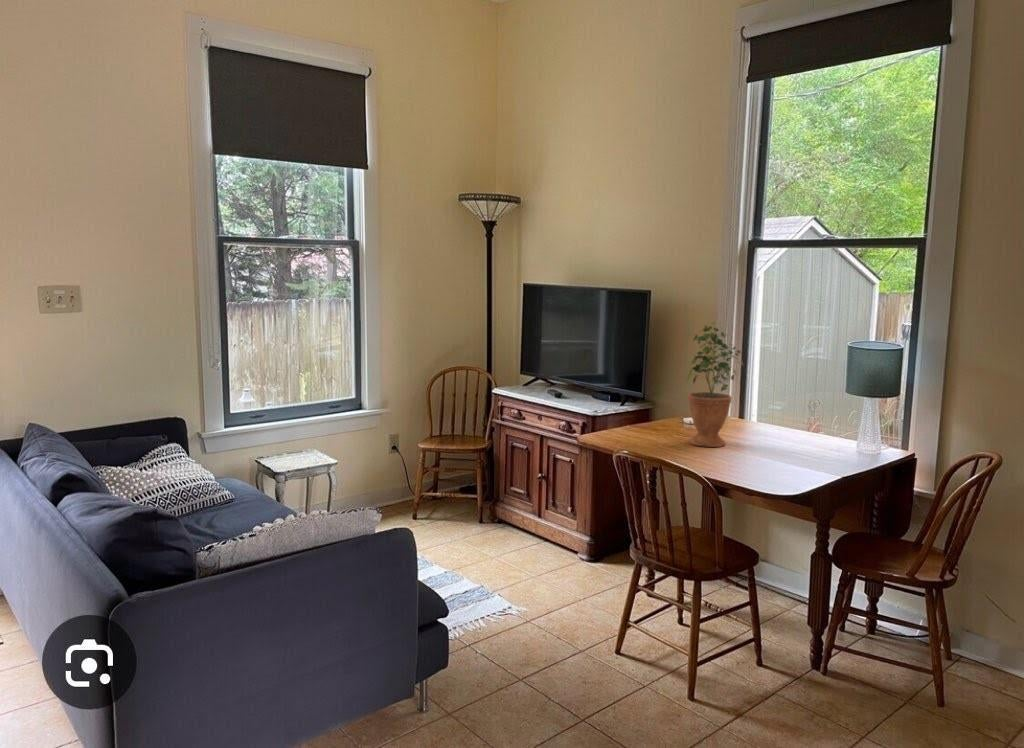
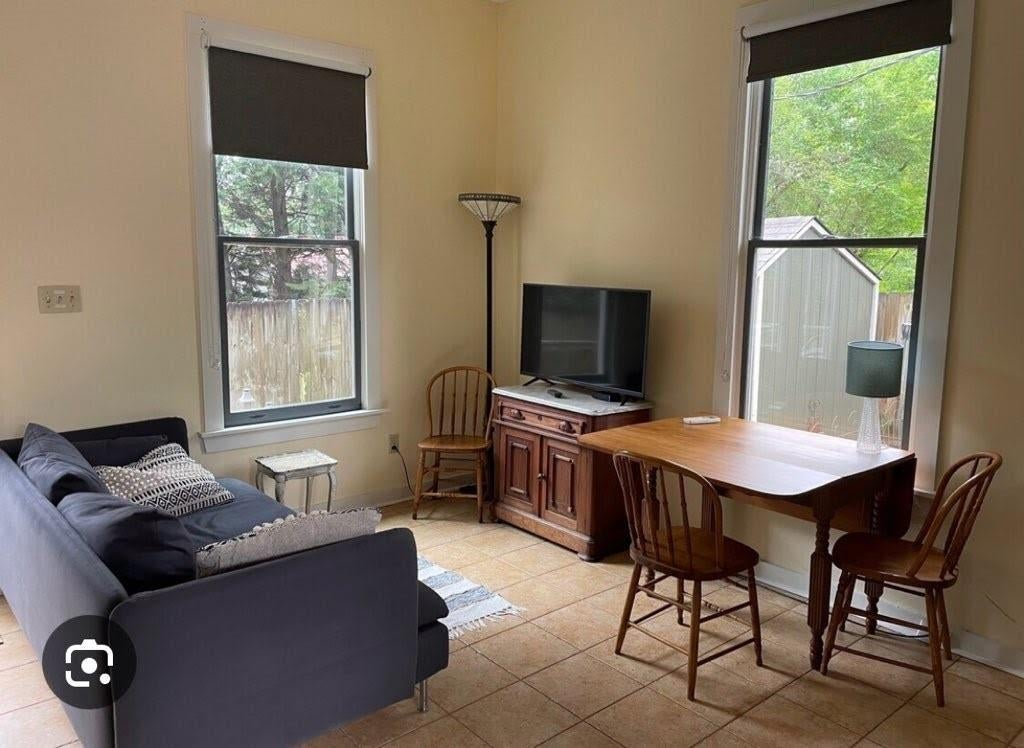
- potted plant [686,321,745,448]
